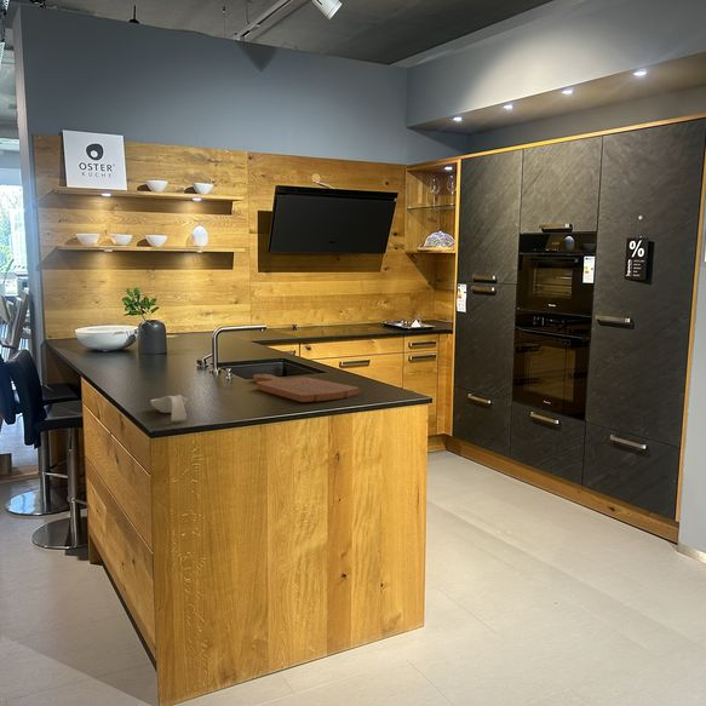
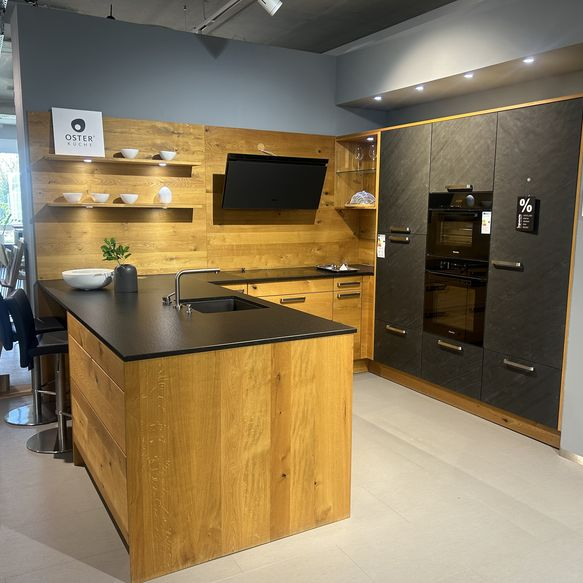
- cutting board [252,373,360,403]
- spoon rest [149,394,188,423]
